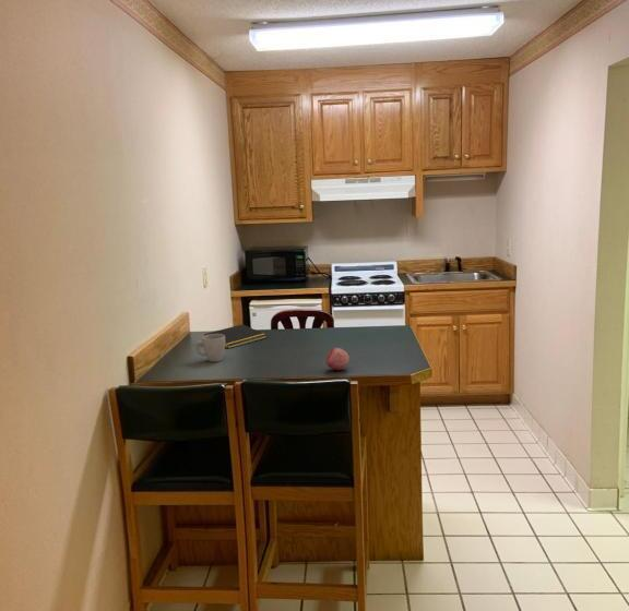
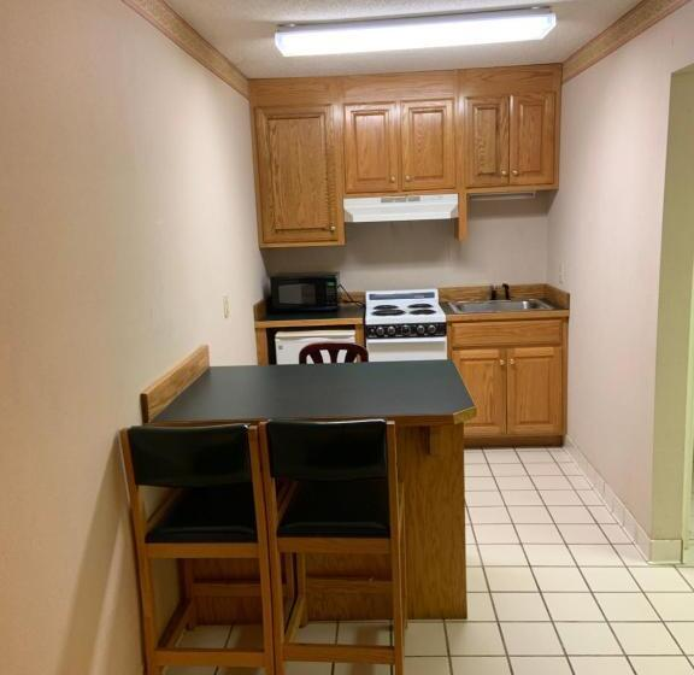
- notepad [203,323,268,349]
- fruit [325,347,351,371]
- mug [194,334,226,363]
